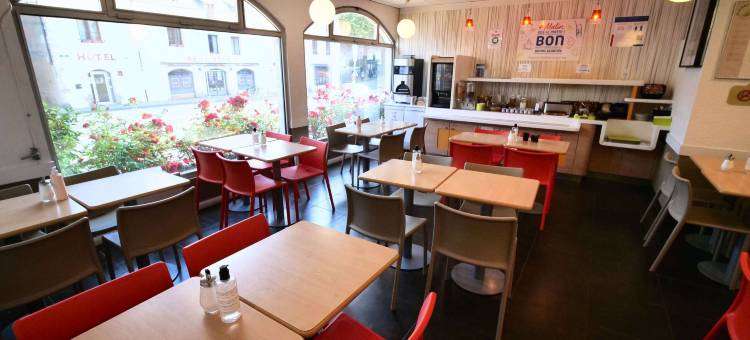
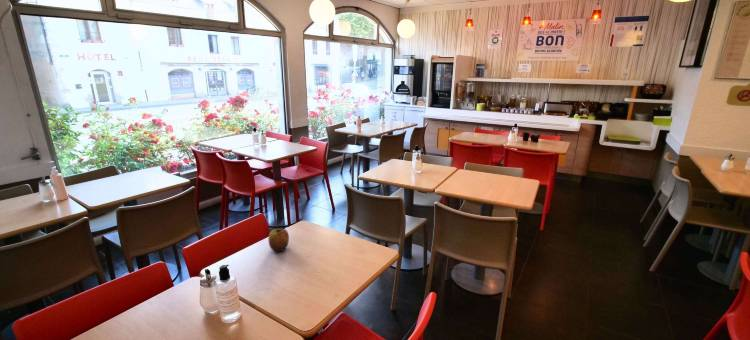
+ apple [267,227,290,253]
